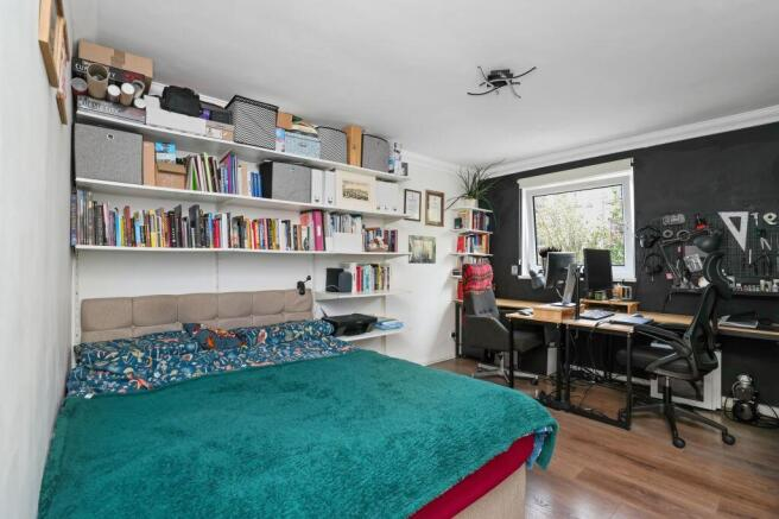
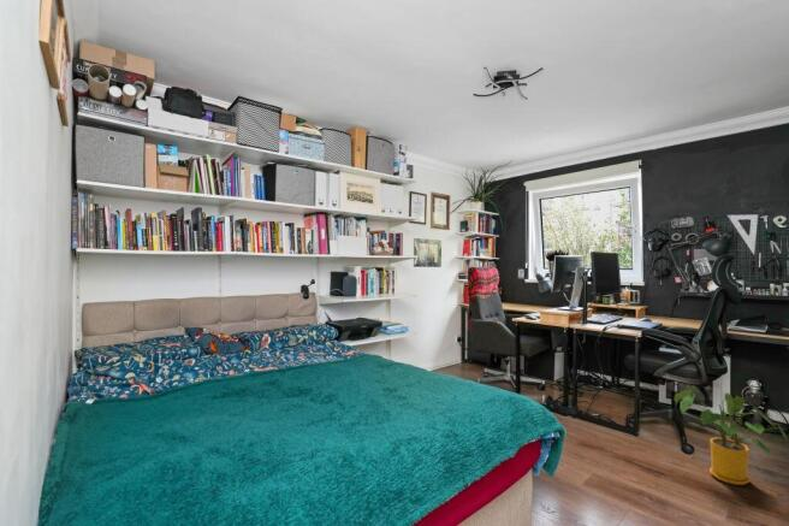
+ house plant [674,384,789,486]
